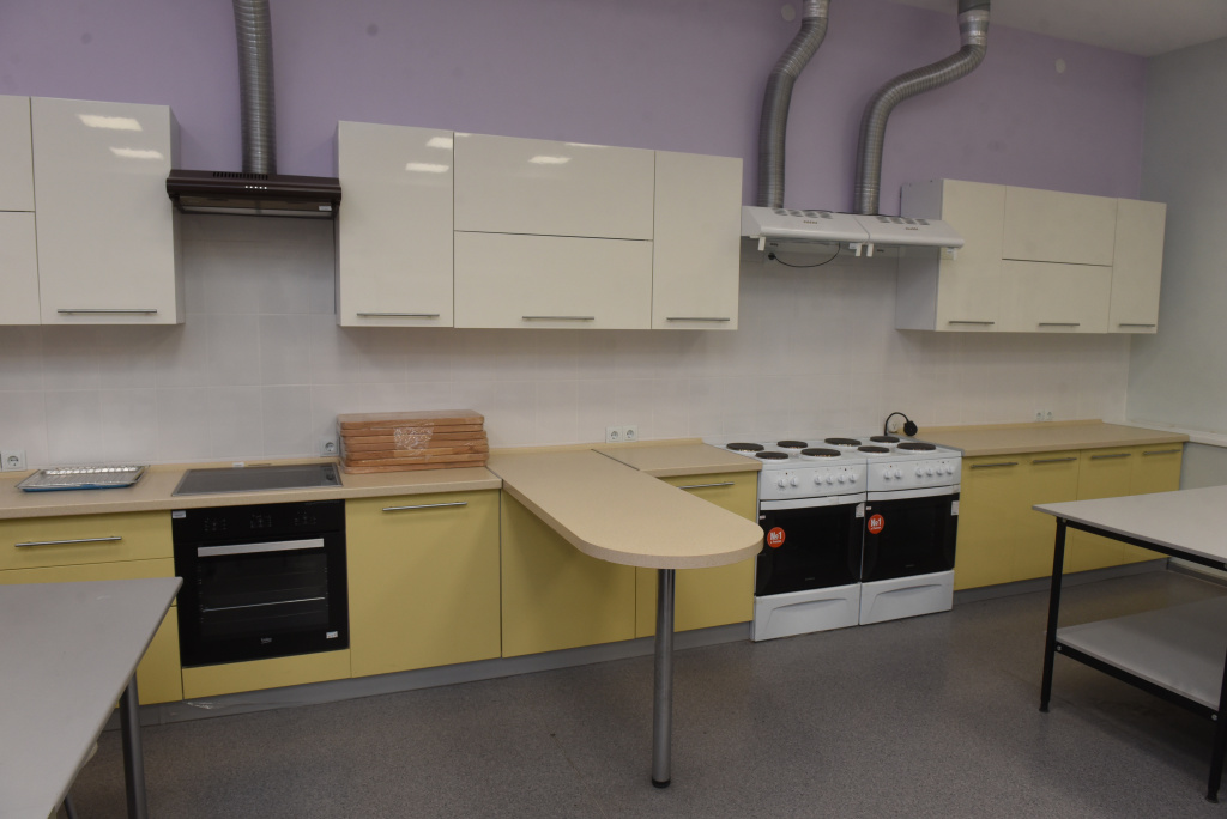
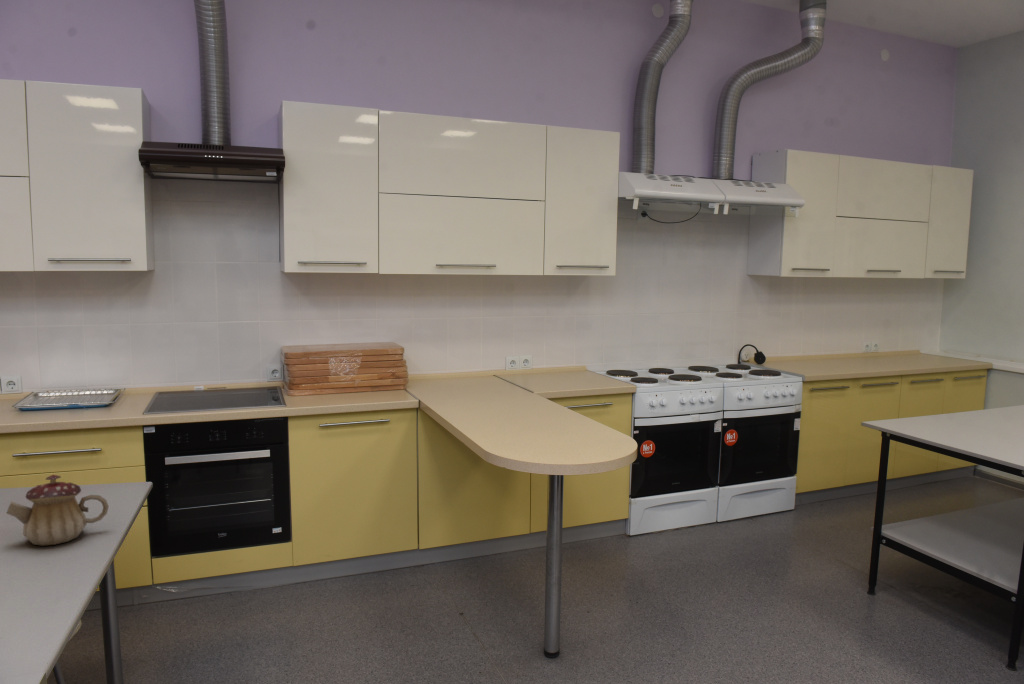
+ teapot [5,474,110,547]
